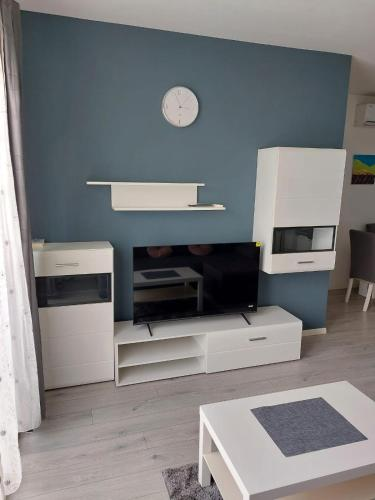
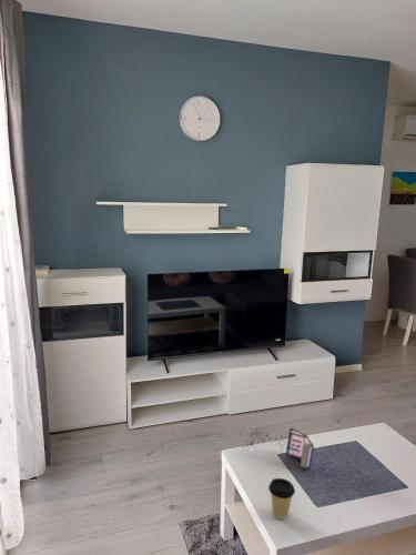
+ booklet [239,425,315,472]
+ coffee cup [267,477,296,521]
